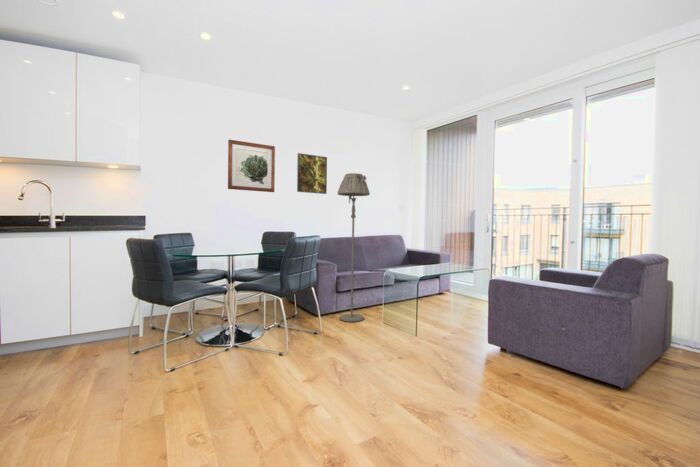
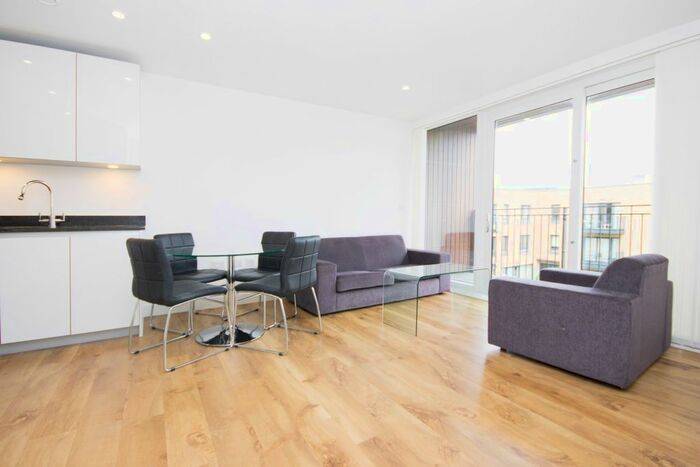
- floor lamp [336,172,371,323]
- wall art [227,139,276,193]
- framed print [296,152,328,195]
